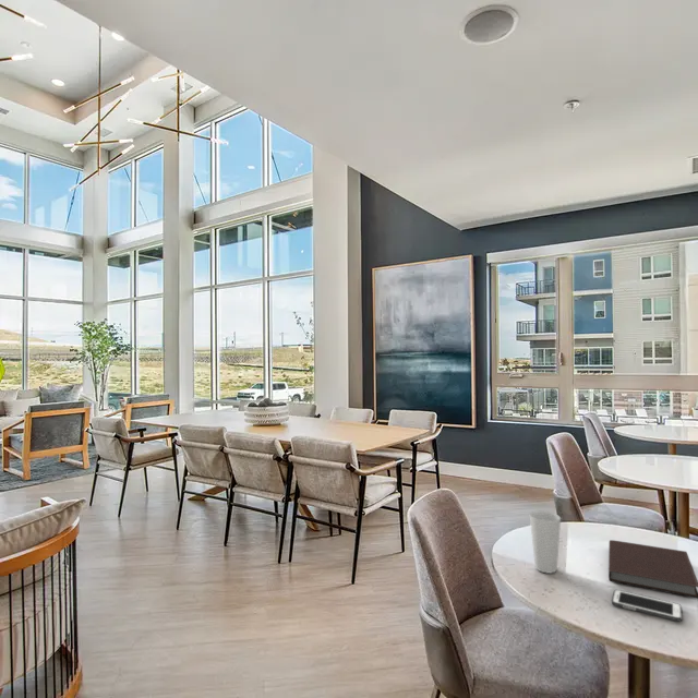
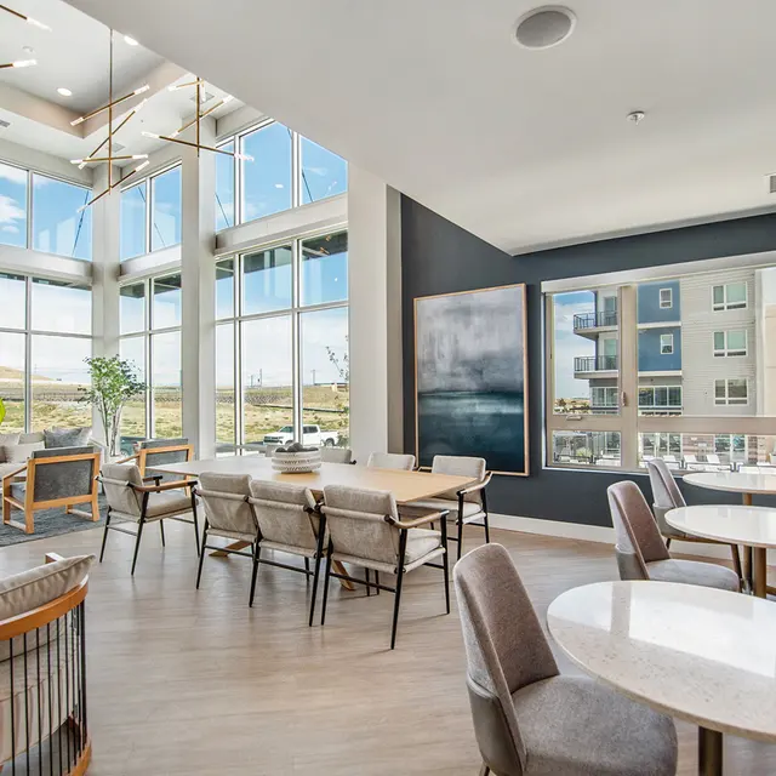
- cup [529,510,562,574]
- notebook [607,539,698,600]
- cell phone [611,589,683,623]
